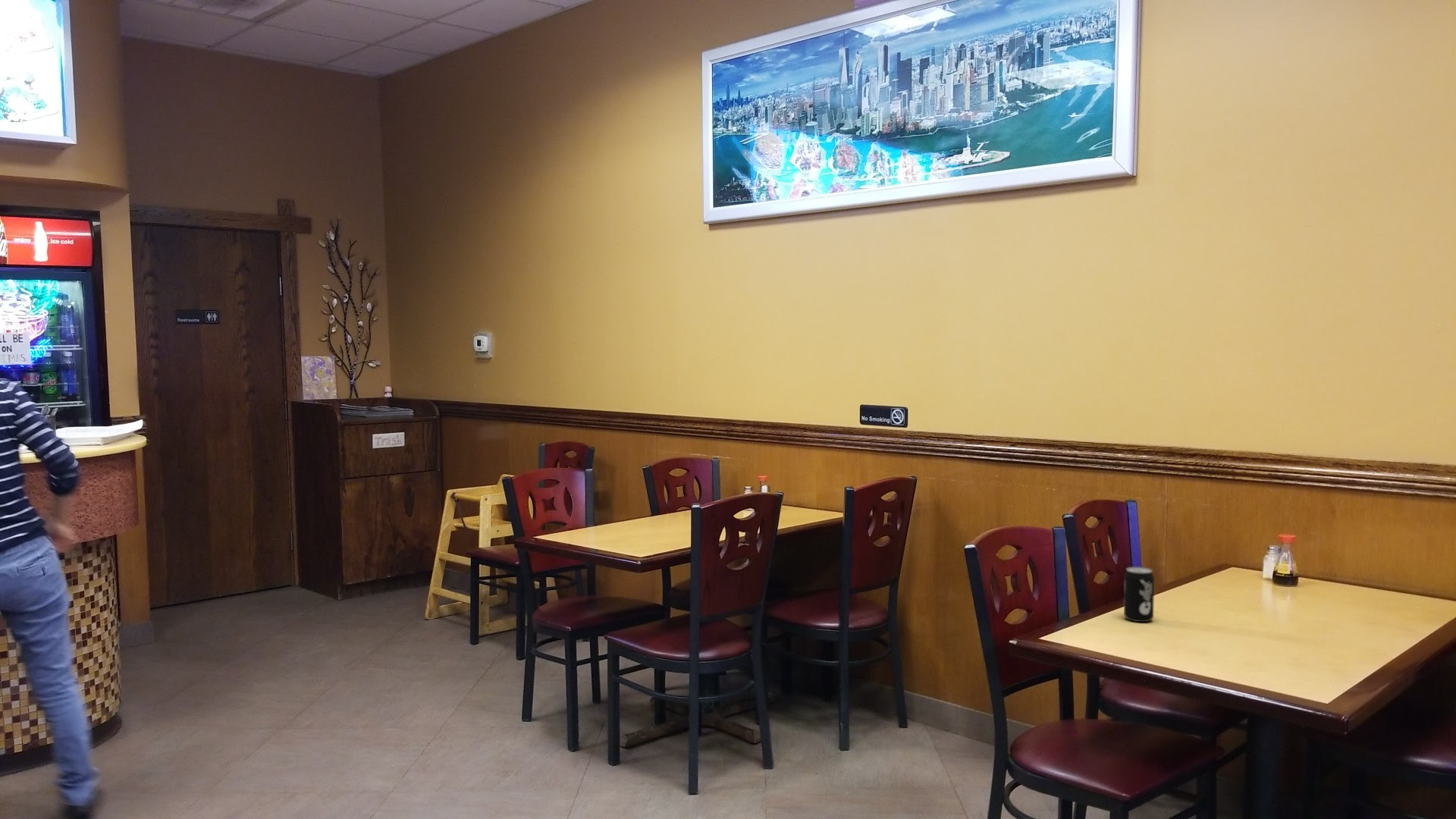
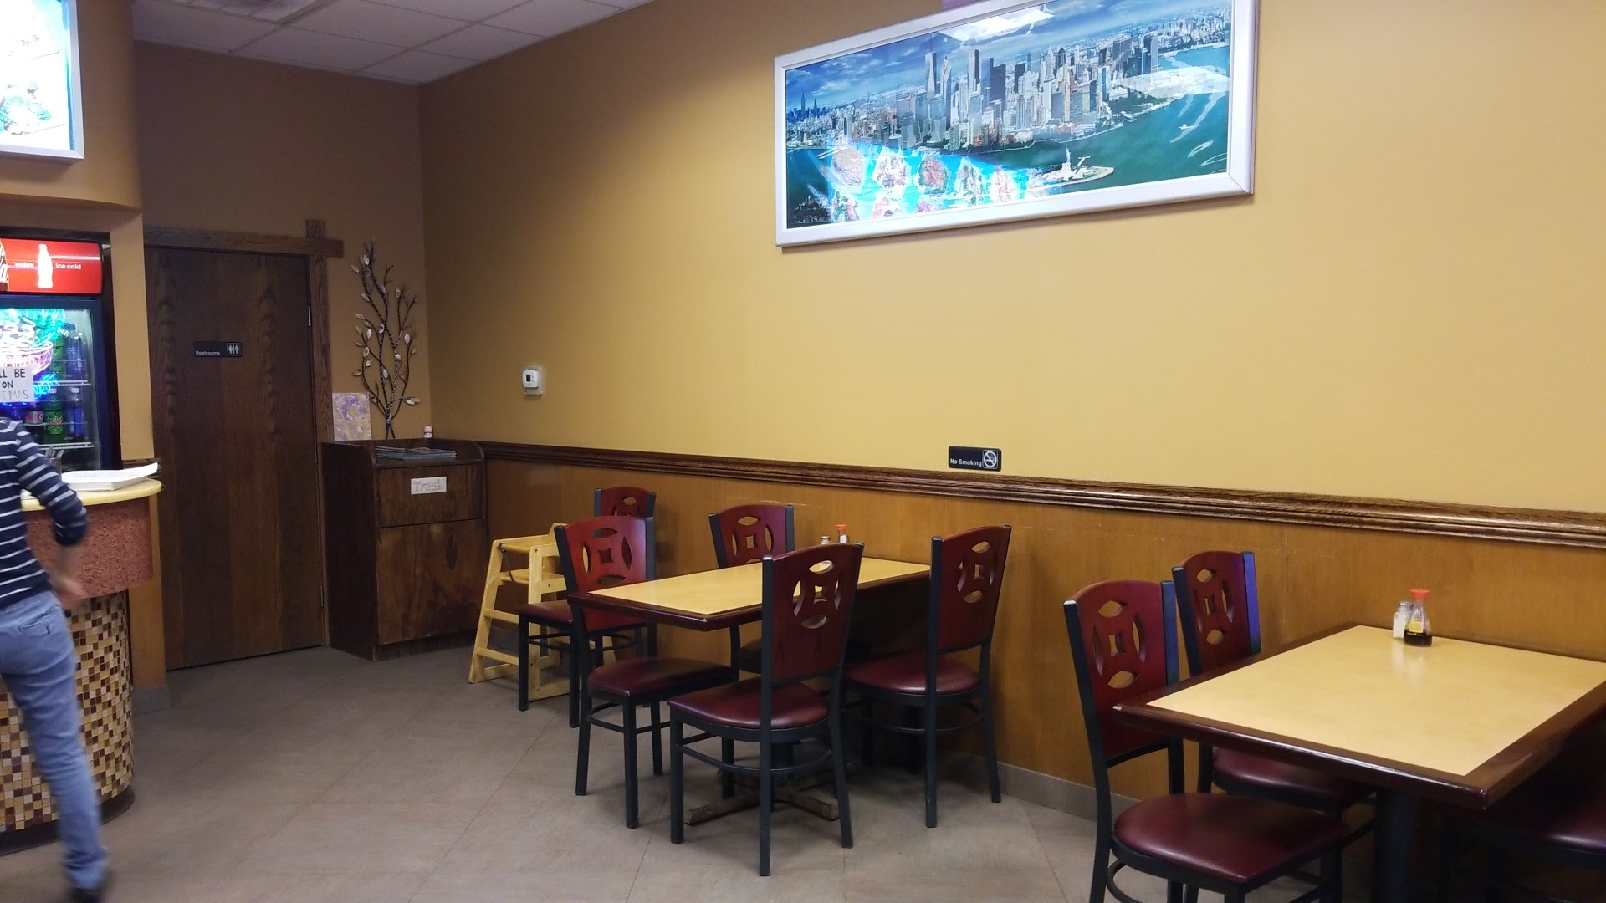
- beverage can [1123,566,1155,623]
